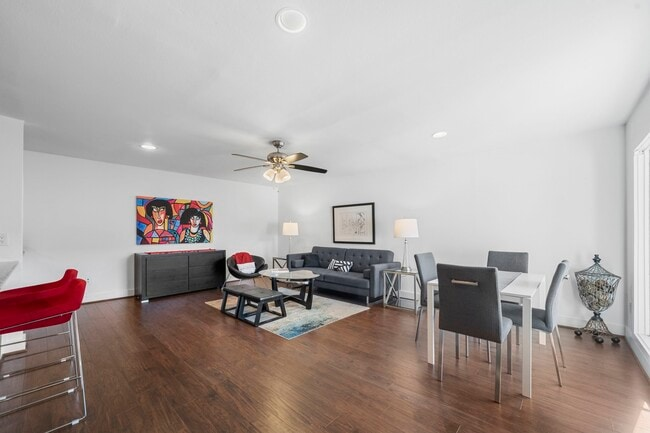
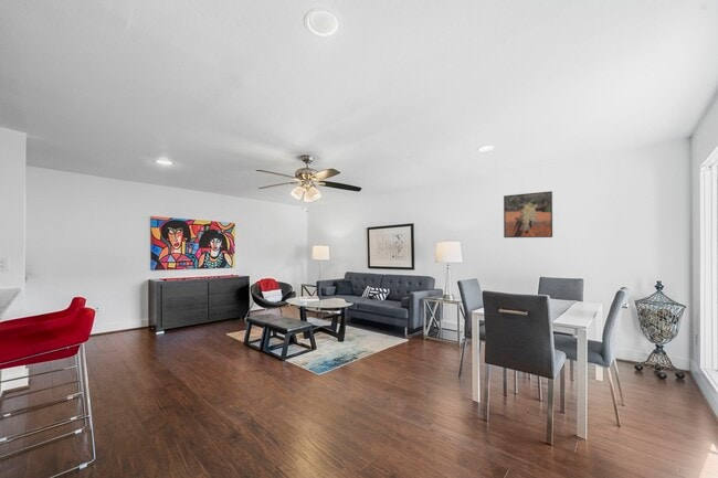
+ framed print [503,190,553,238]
